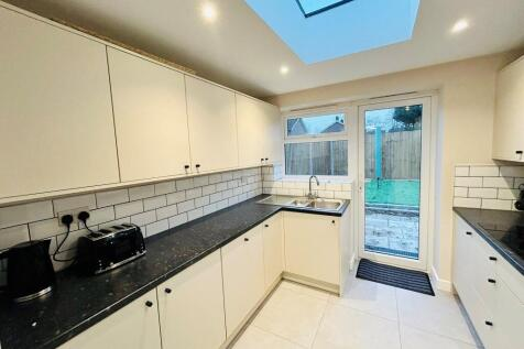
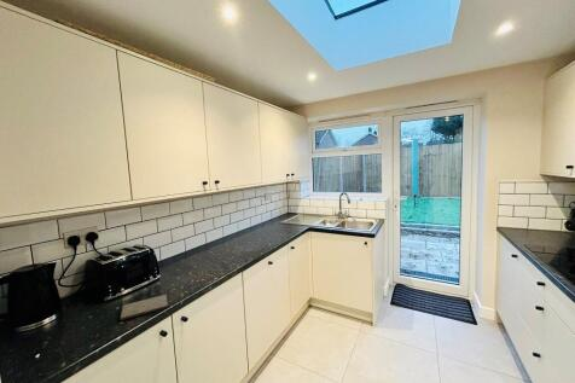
+ cutting board [120,294,169,321]
